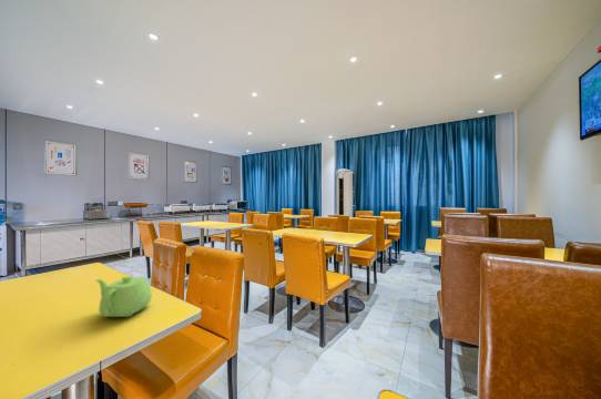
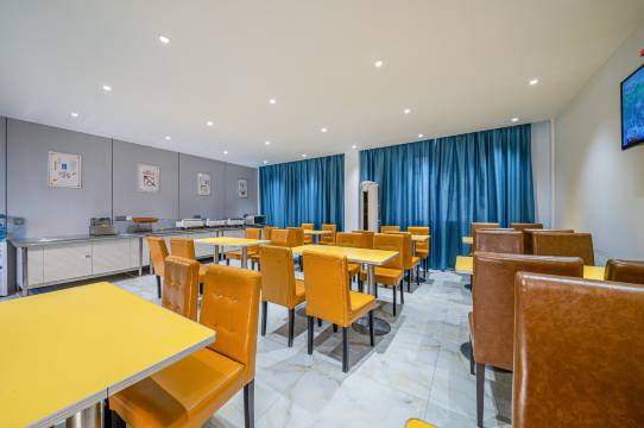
- teapot [94,275,153,318]
